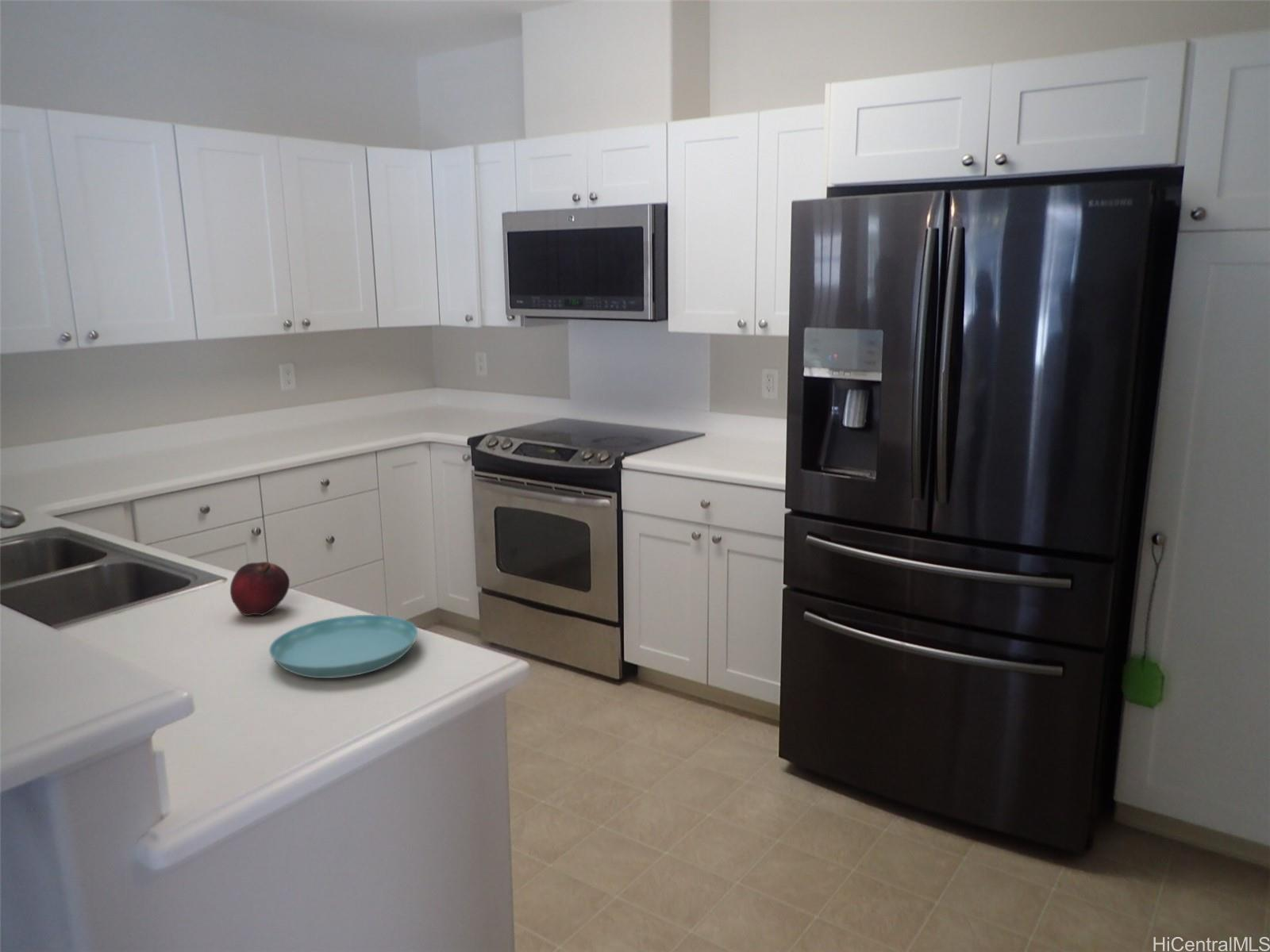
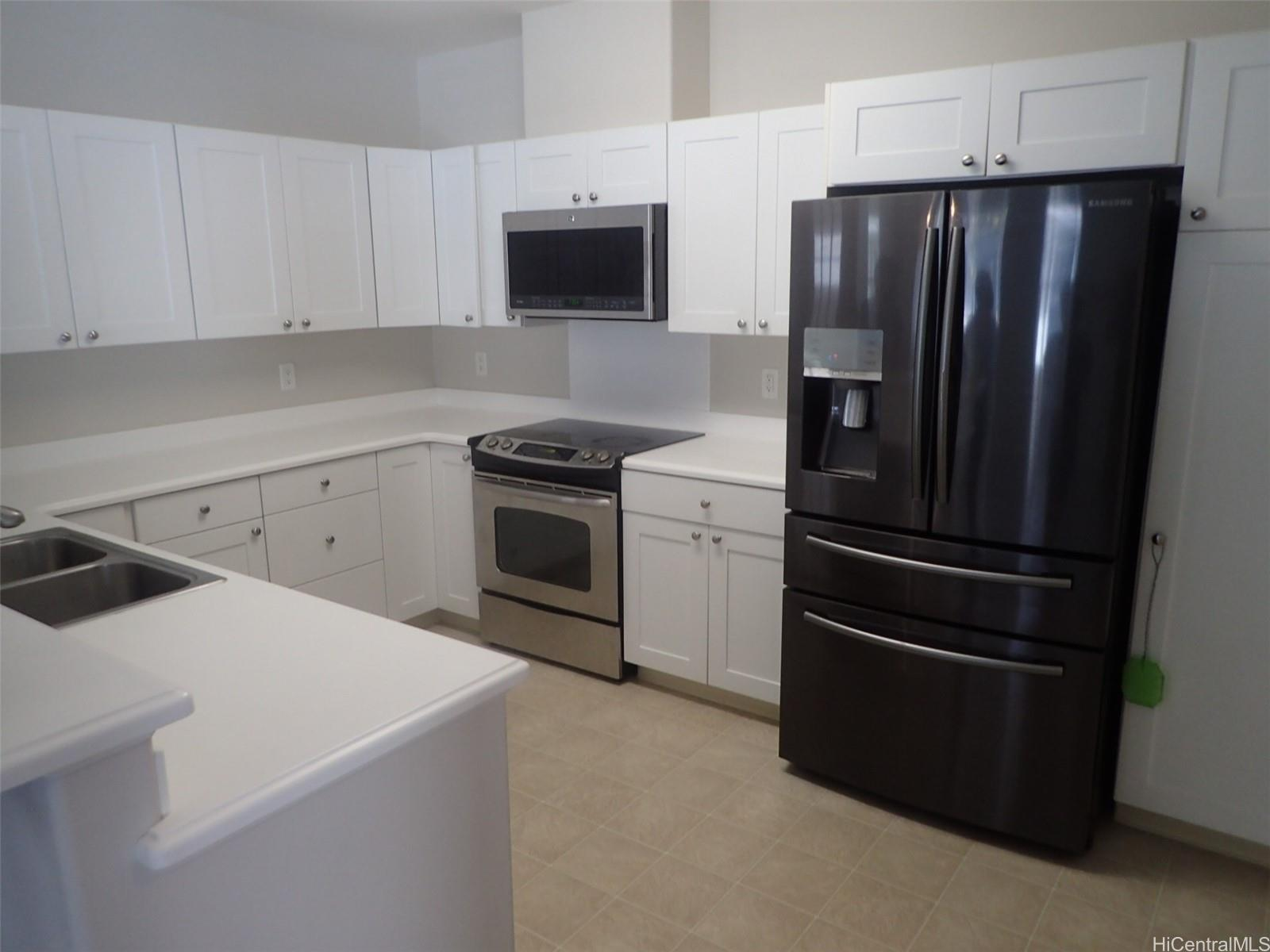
- fruit [229,561,291,616]
- saucer [268,614,419,679]
